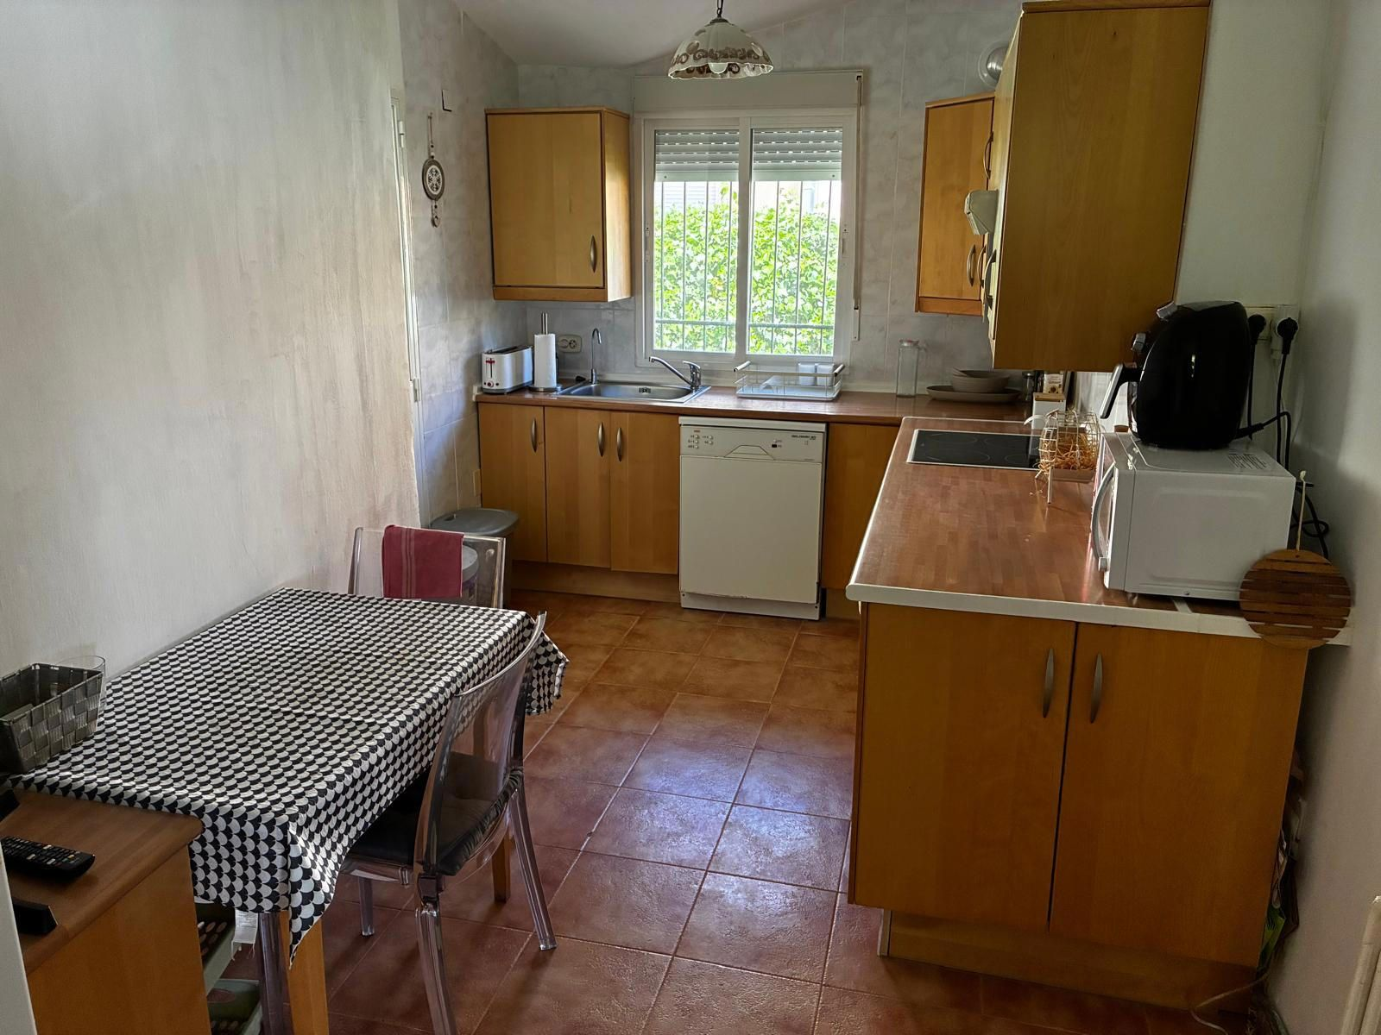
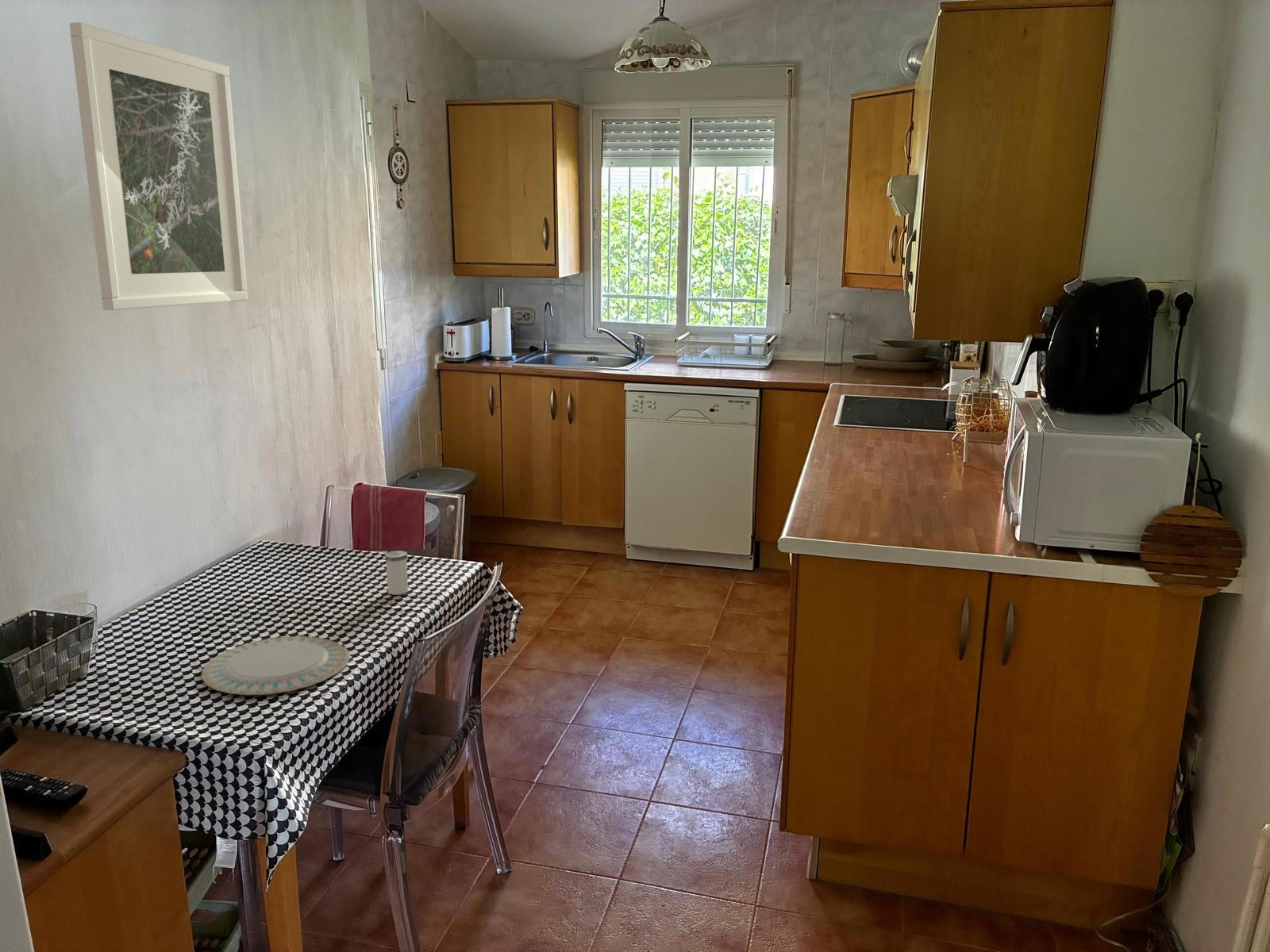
+ salt shaker [384,550,409,596]
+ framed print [69,21,248,311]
+ chinaware [201,635,351,696]
